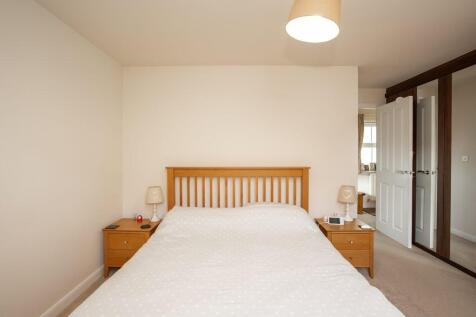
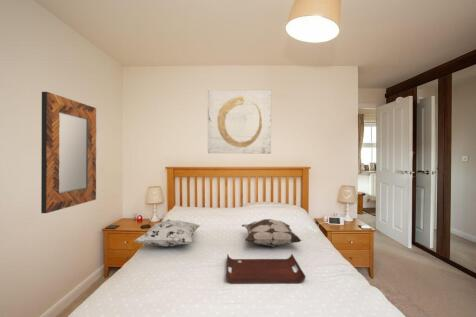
+ decorative pillow [241,218,303,248]
+ decorative pillow [133,218,202,247]
+ wall art [207,89,272,155]
+ serving tray [225,253,307,285]
+ home mirror [40,91,97,214]
